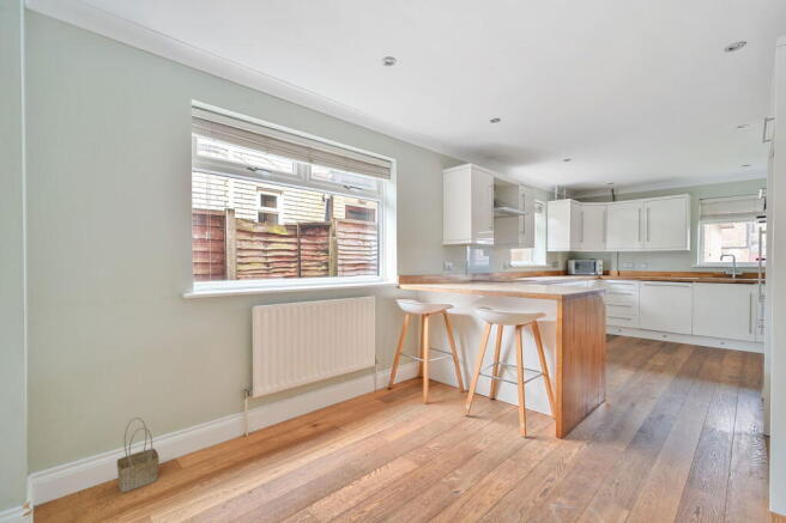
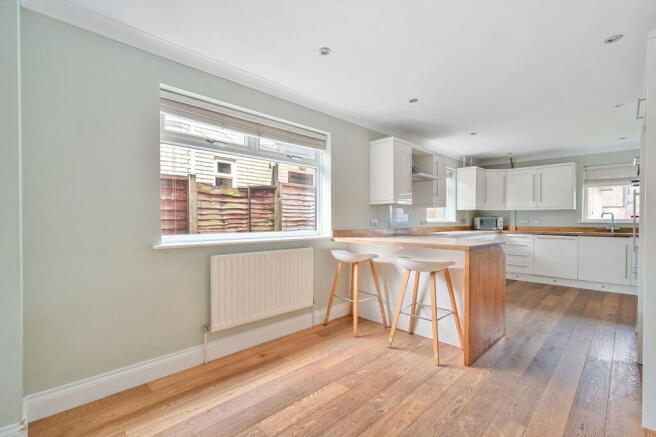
- basket [116,416,161,494]
